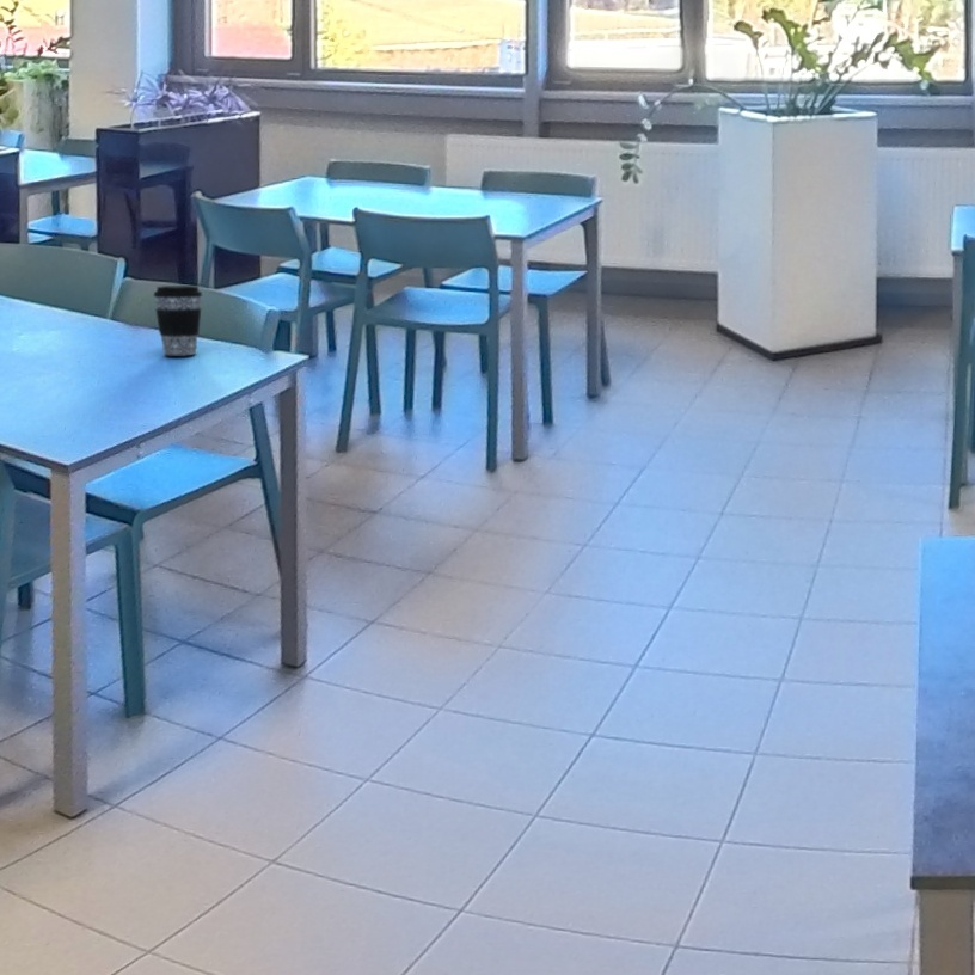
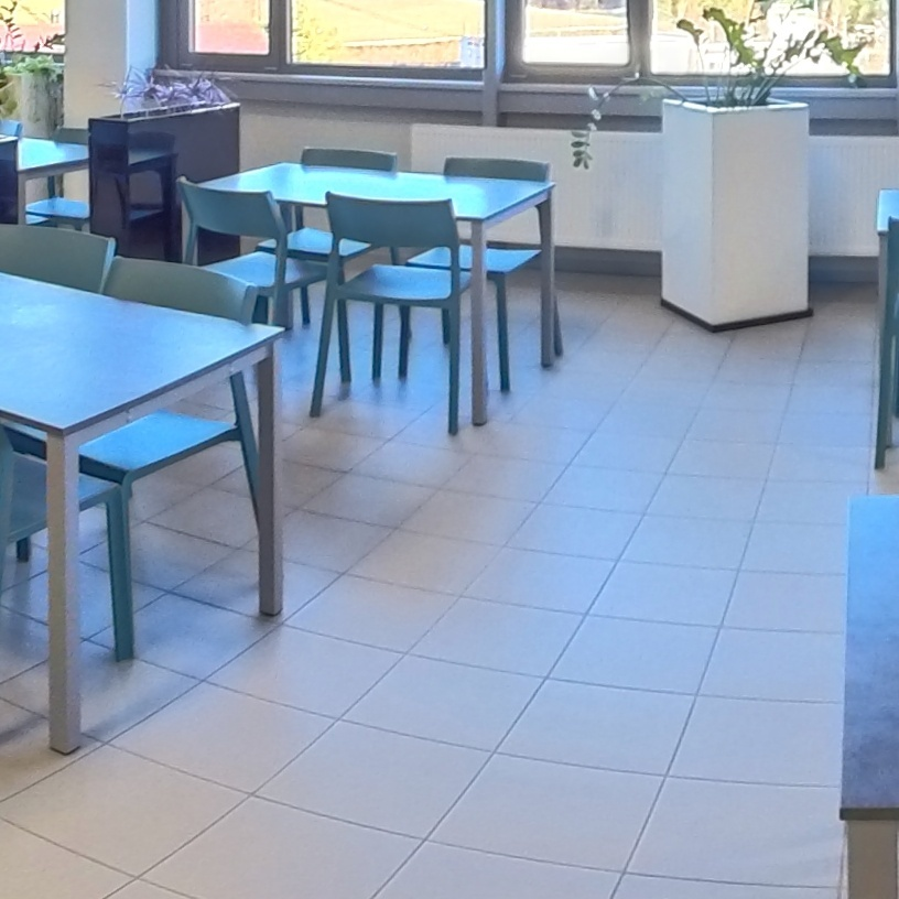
- coffee cup [153,284,203,356]
